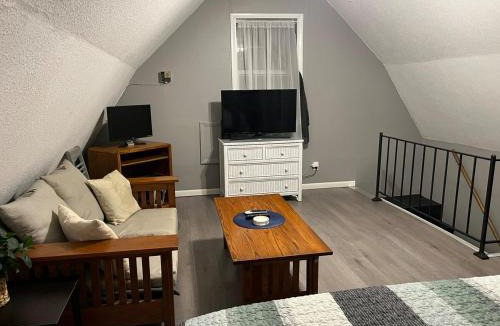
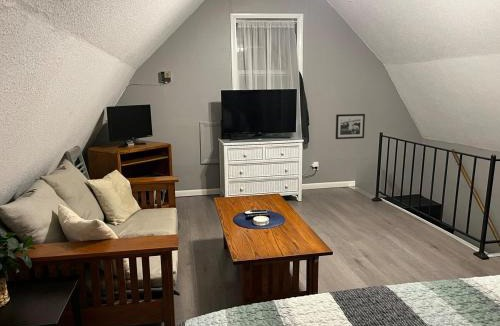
+ picture frame [335,113,366,140]
